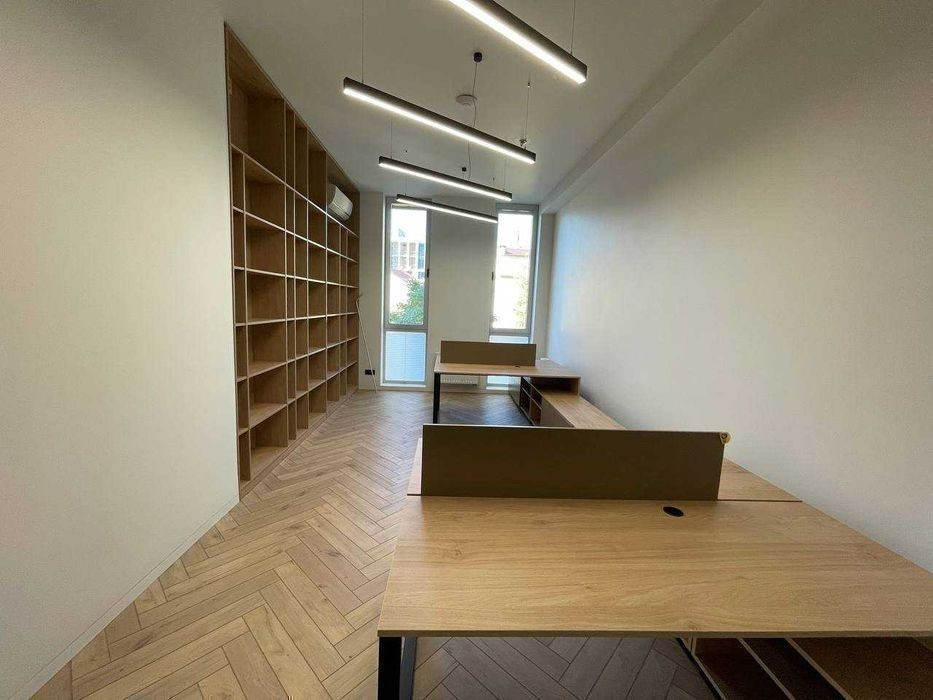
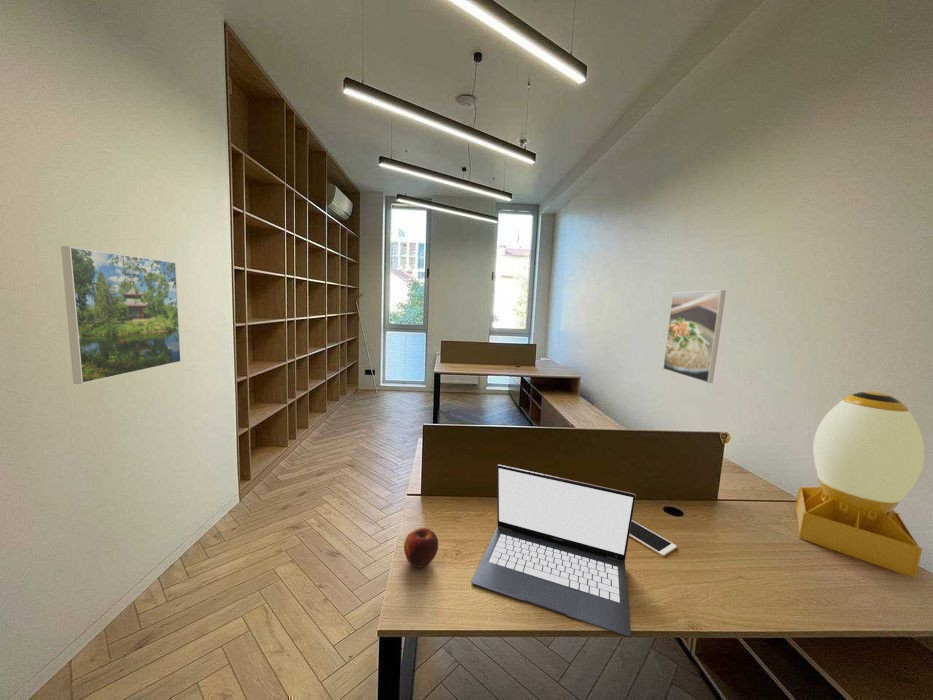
+ laptop [471,464,637,638]
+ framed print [662,289,727,384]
+ cell phone [629,519,678,557]
+ desk lamp [794,390,925,579]
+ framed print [60,245,182,385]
+ apple [403,527,439,569]
